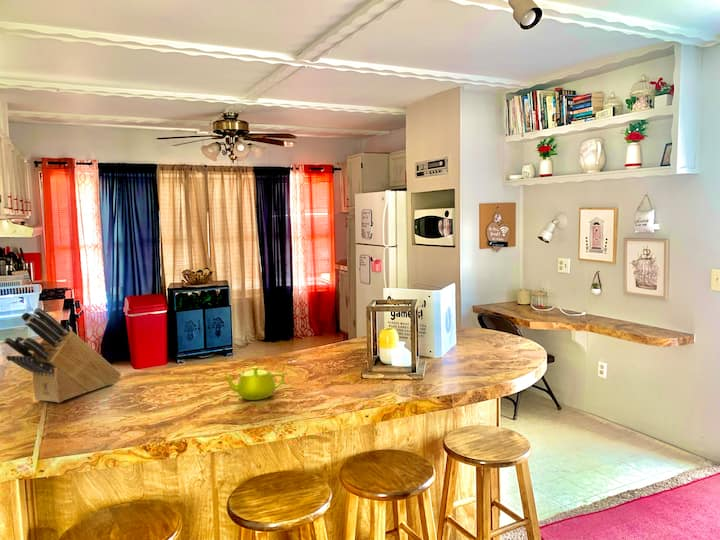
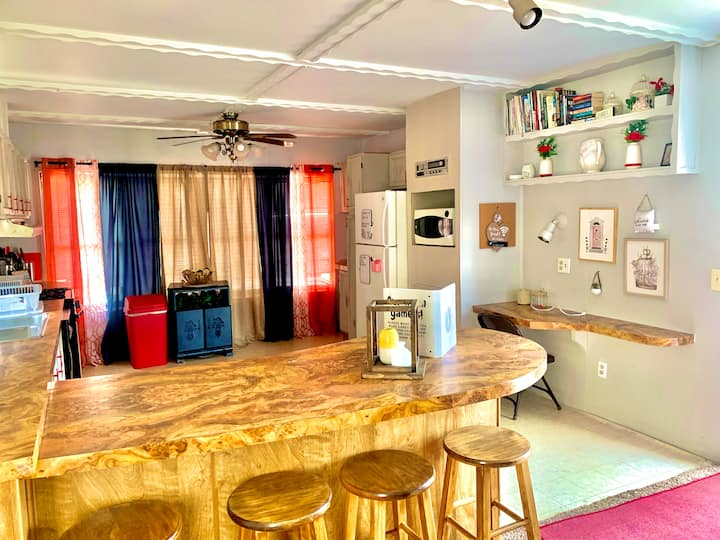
- teapot [221,365,286,401]
- knife block [2,307,122,404]
